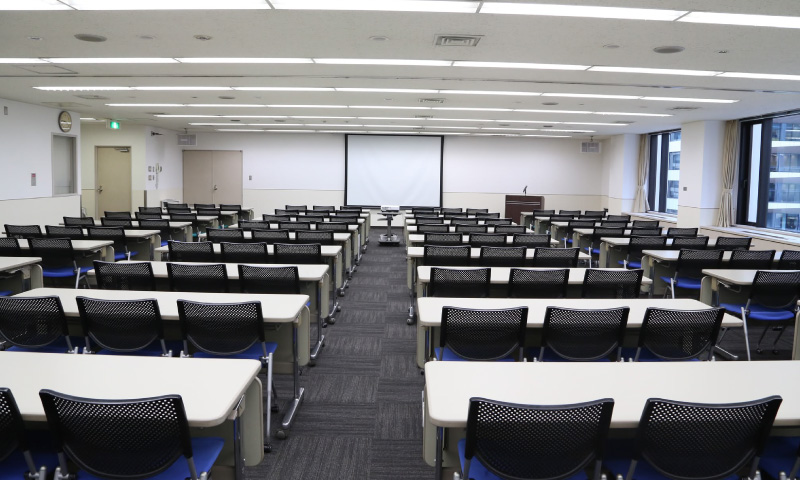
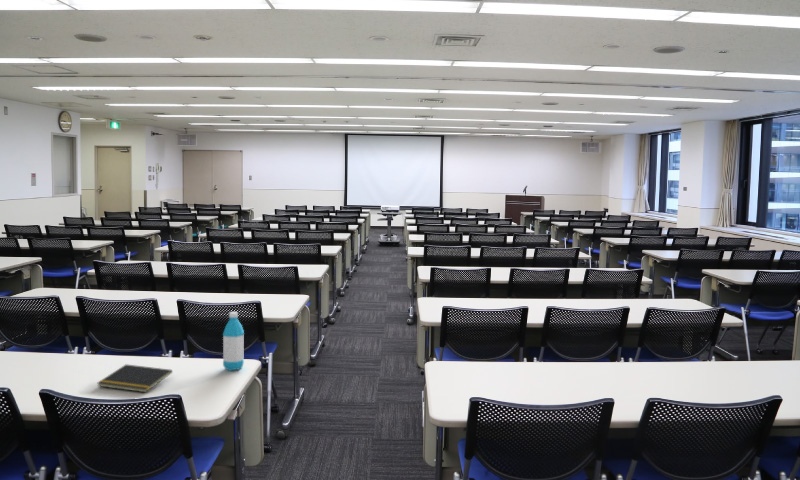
+ notepad [97,363,173,393]
+ water bottle [222,311,245,372]
